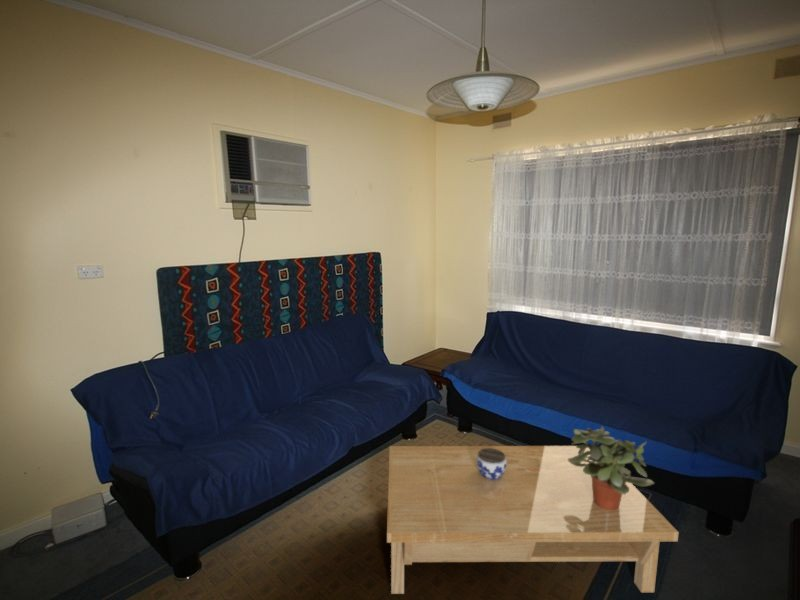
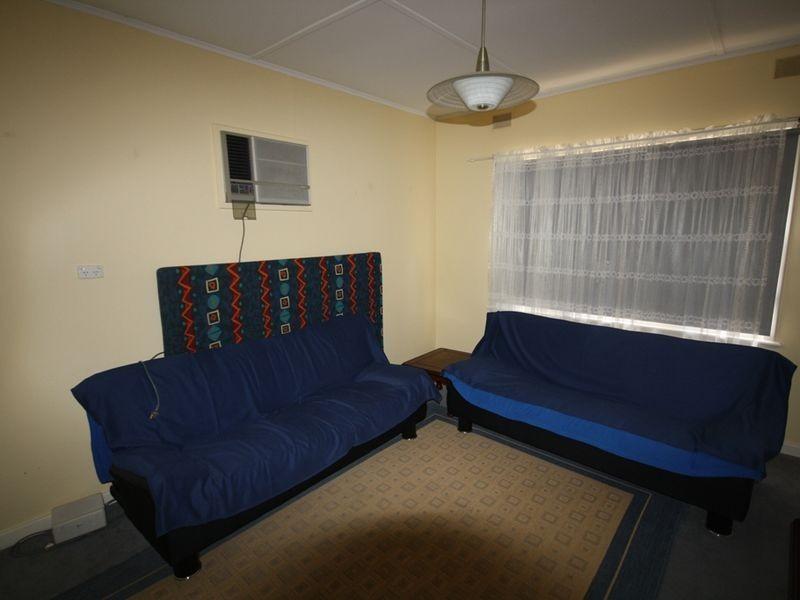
- jar [477,448,507,480]
- potted plant [568,426,655,510]
- coffee table [386,445,680,595]
